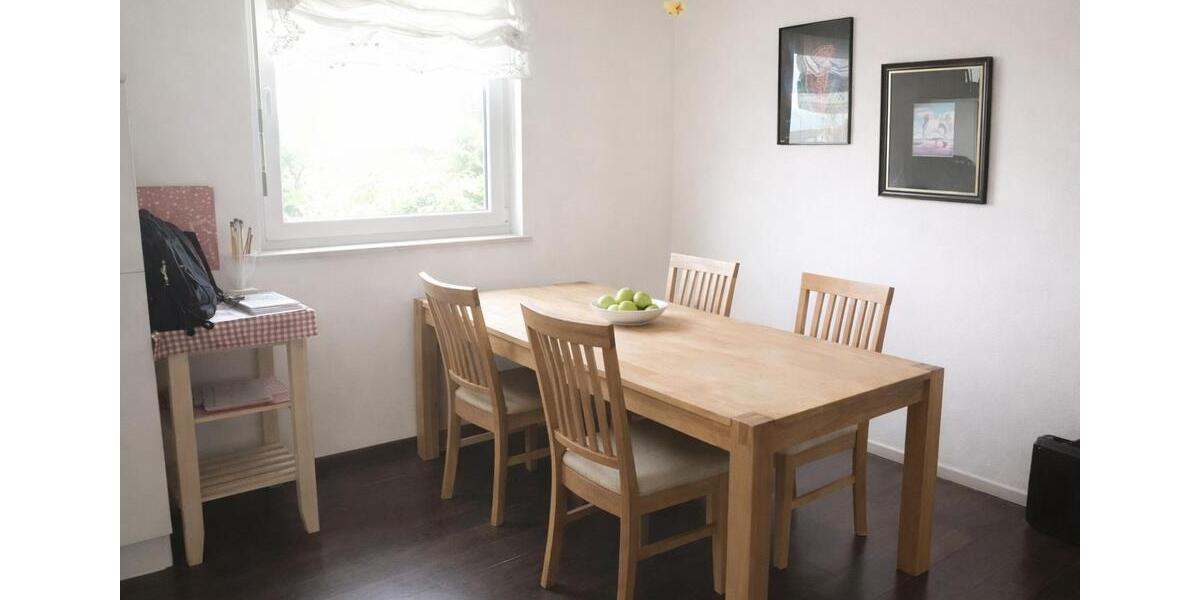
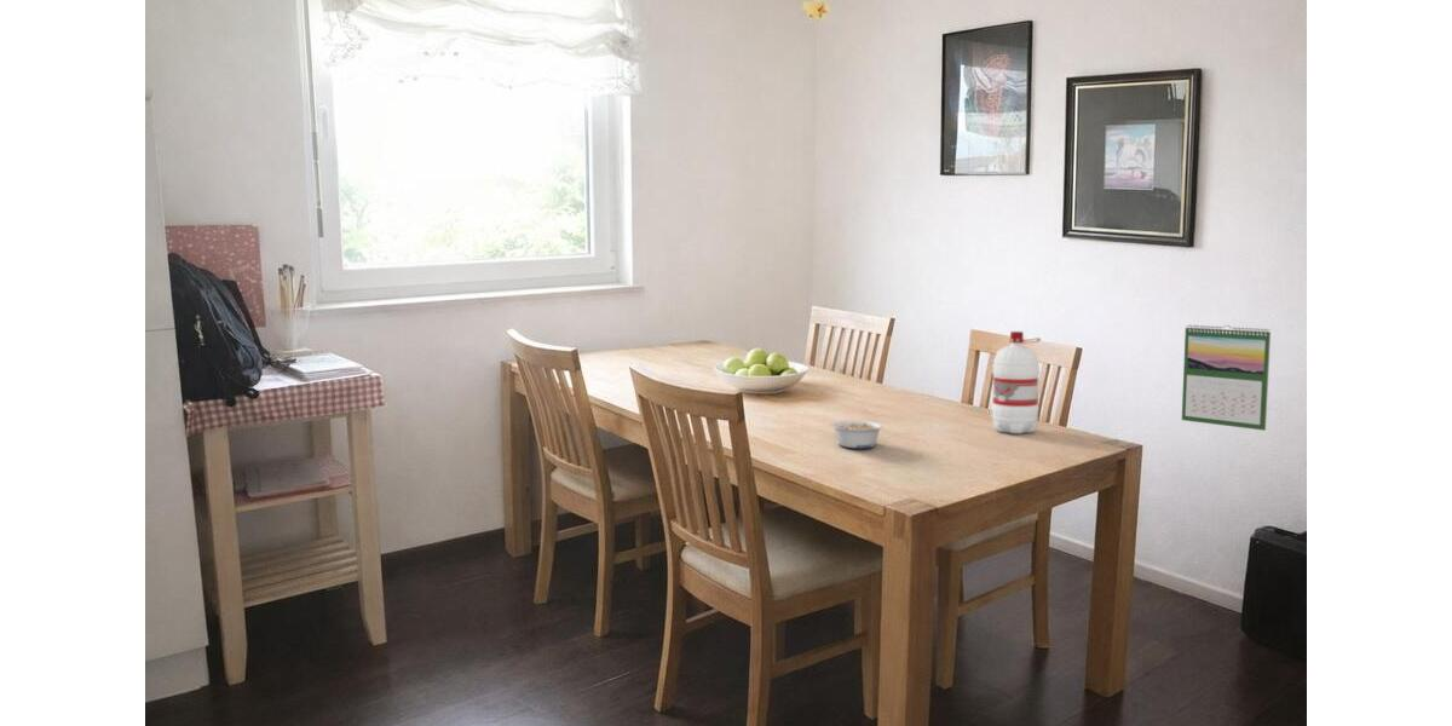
+ legume [830,419,885,449]
+ water bottle [991,330,1042,434]
+ calendar [1181,324,1272,432]
